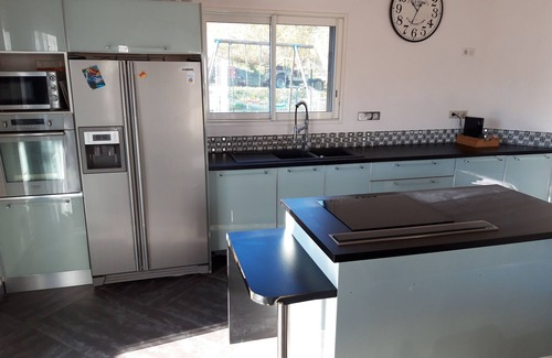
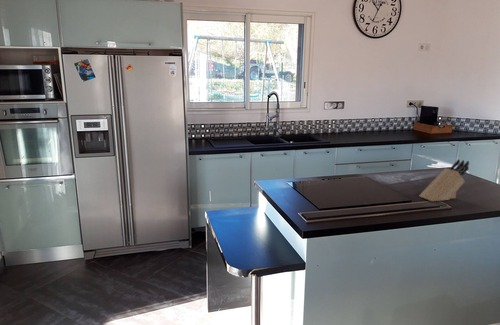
+ knife block [418,158,470,202]
